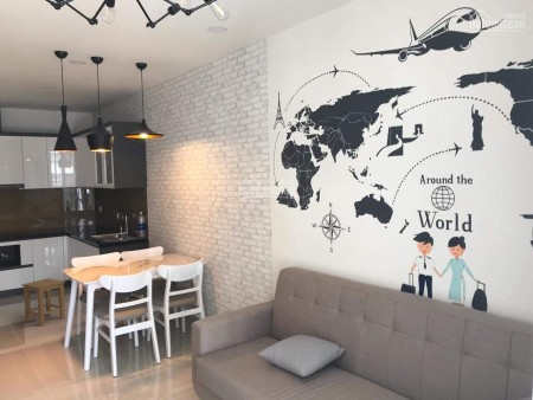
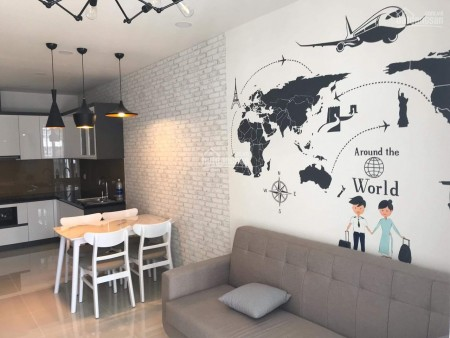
- stool [20,277,66,327]
